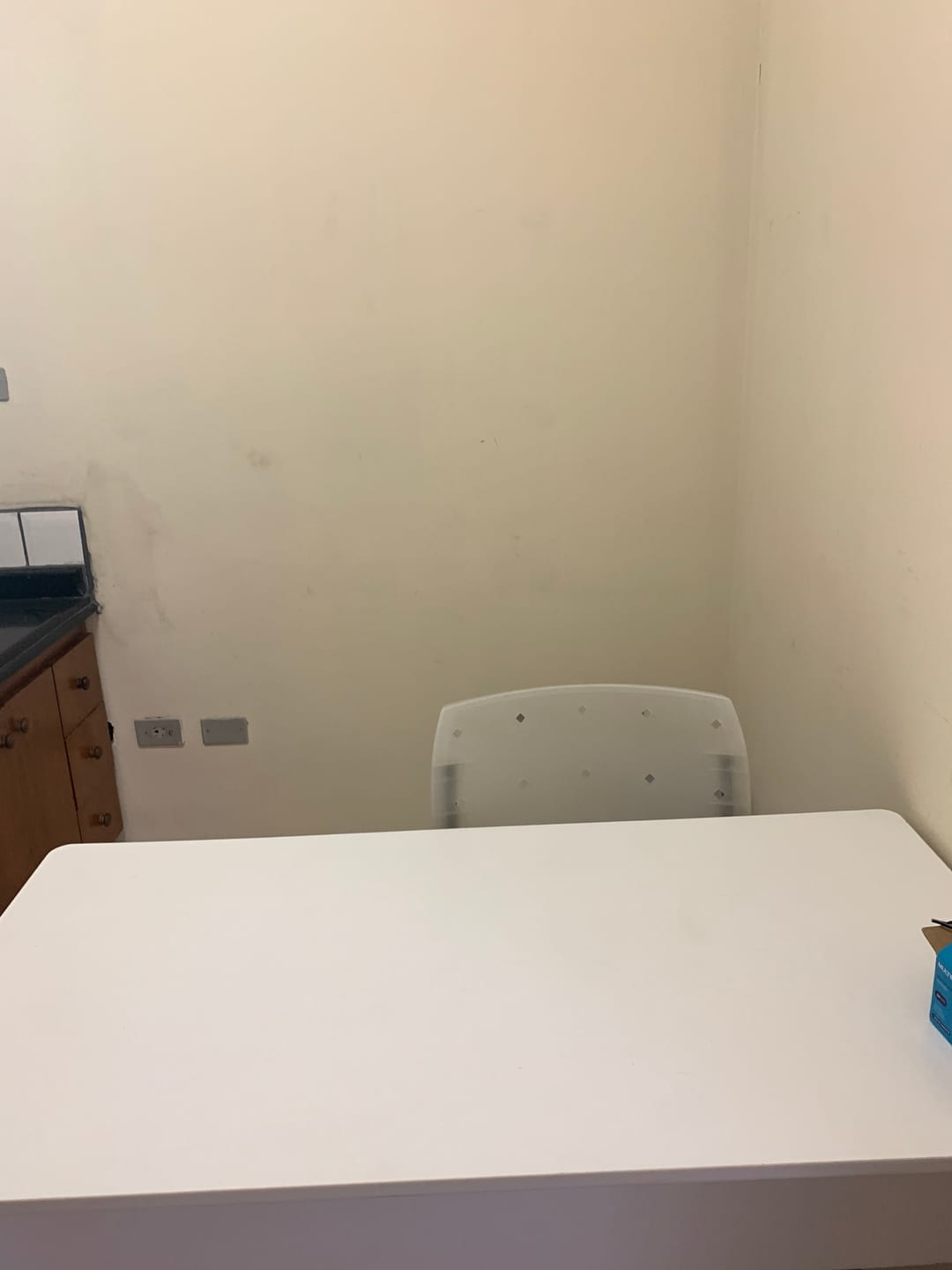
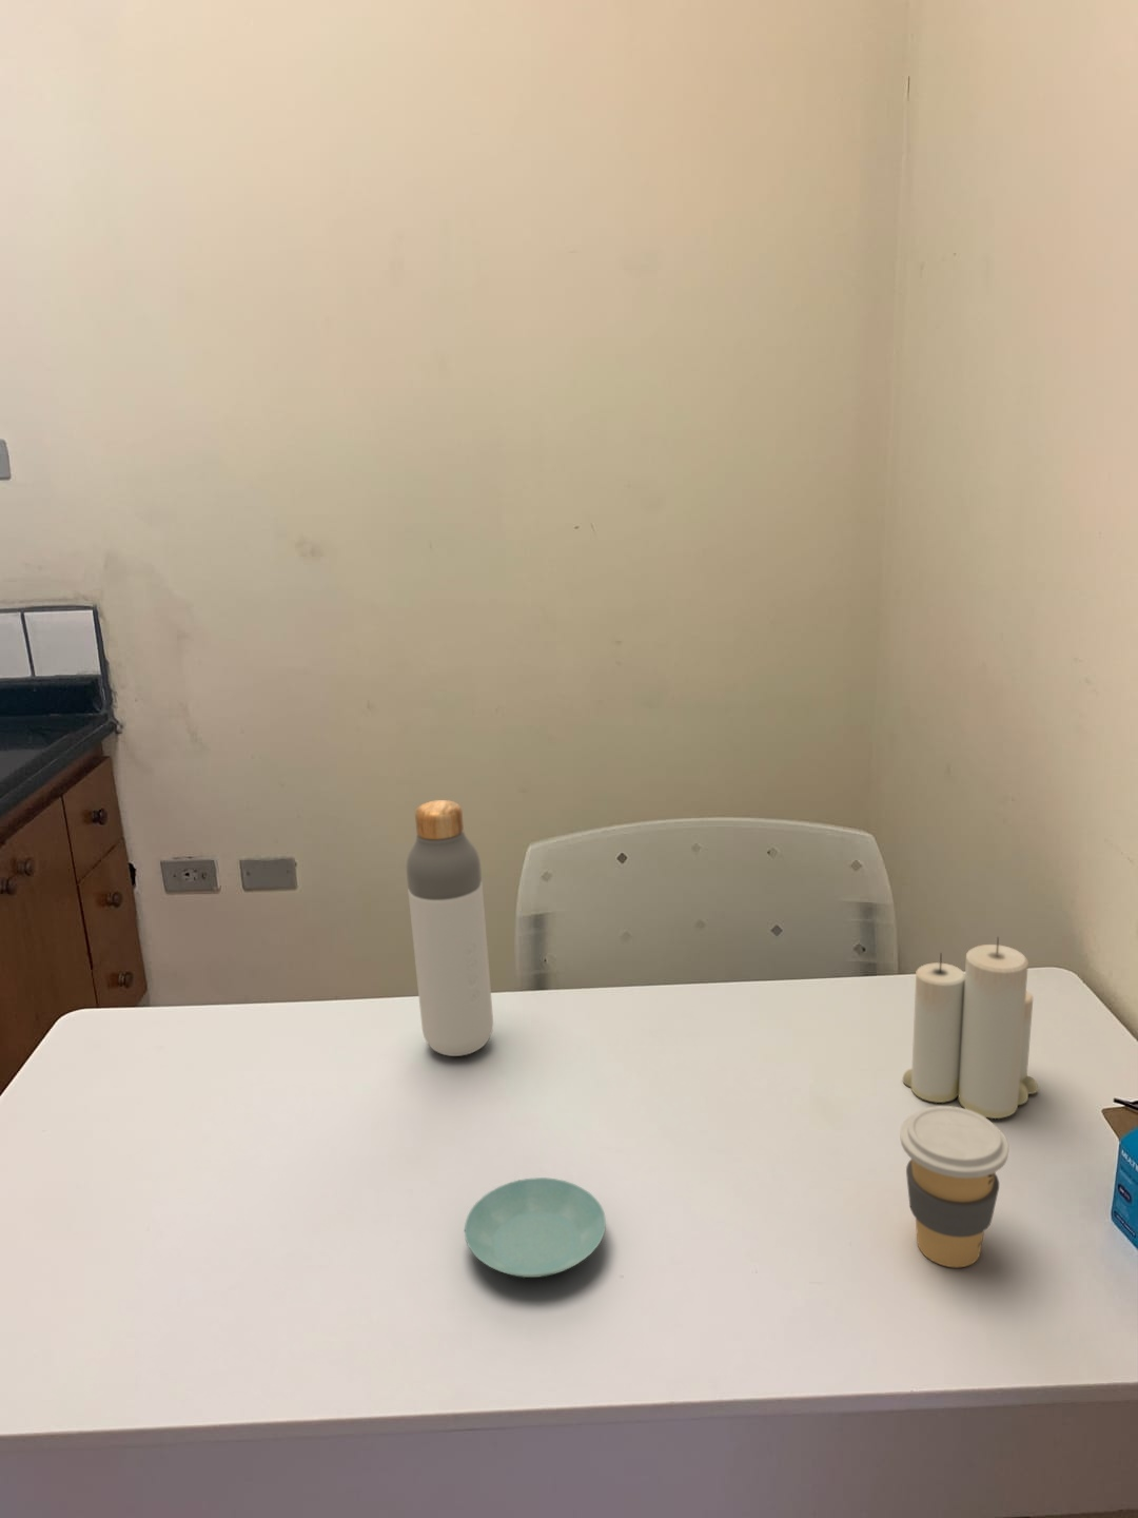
+ saucer [464,1176,607,1279]
+ candle [903,936,1039,1120]
+ coffee cup [899,1104,1009,1268]
+ bottle [404,800,494,1058]
